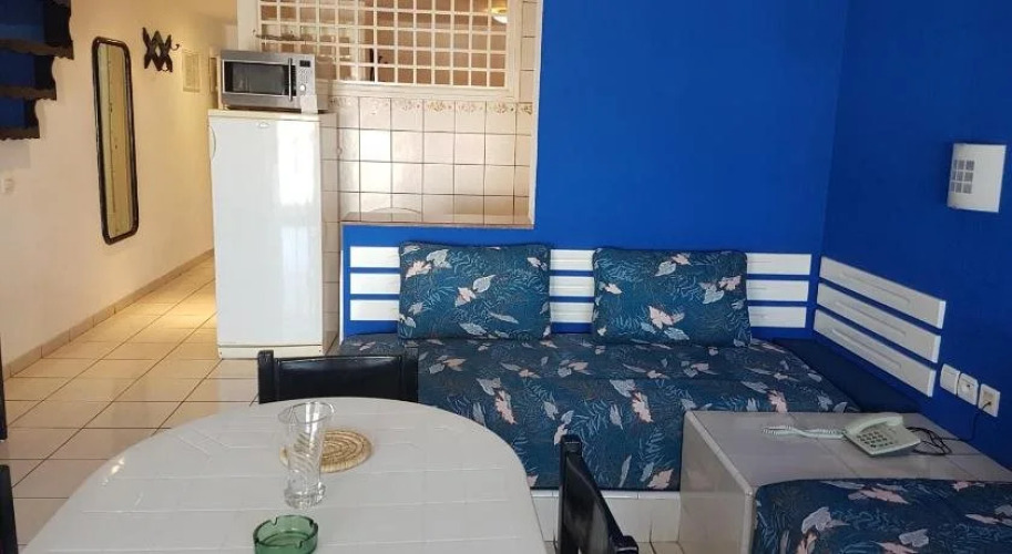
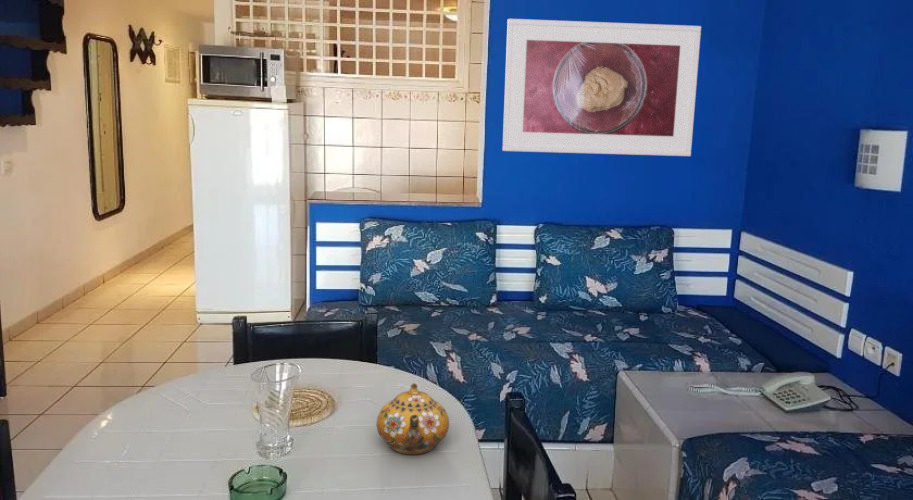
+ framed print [502,18,702,157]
+ teapot [376,382,450,456]
